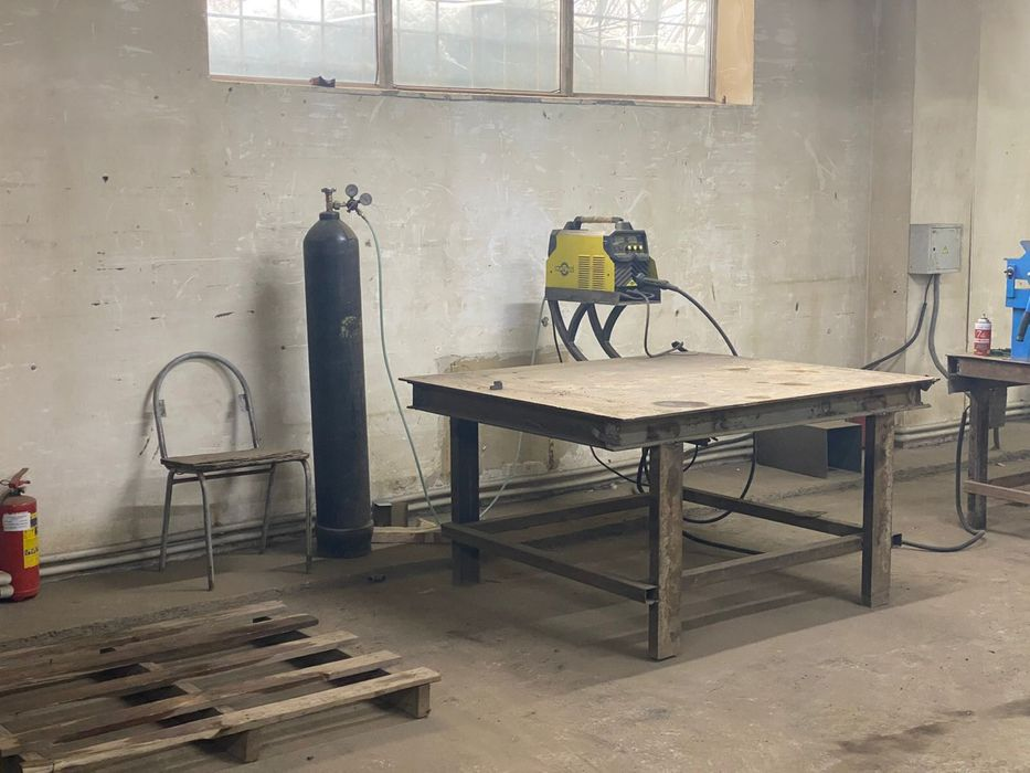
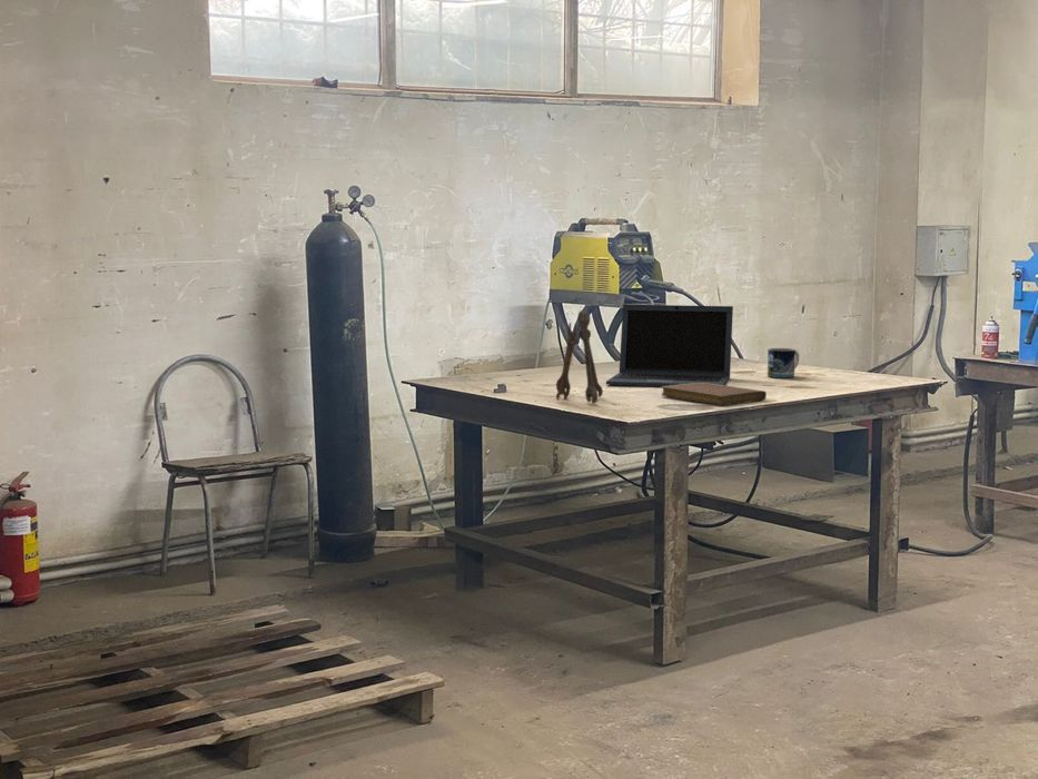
+ wrench [555,309,604,404]
+ mug [767,347,800,378]
+ notebook [661,383,768,406]
+ laptop [605,304,734,387]
